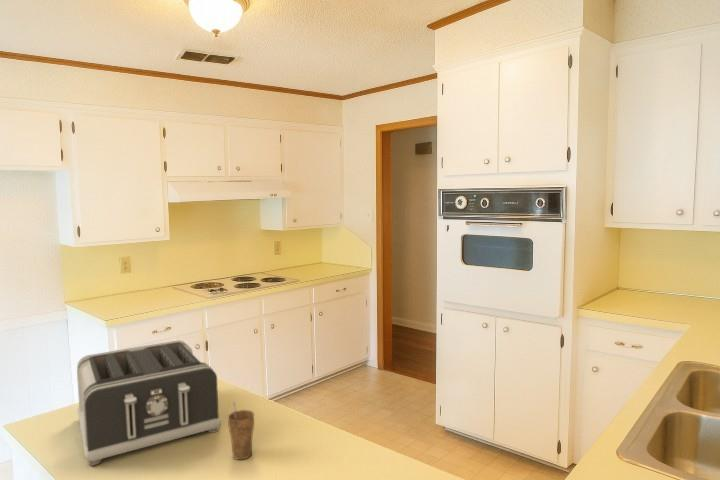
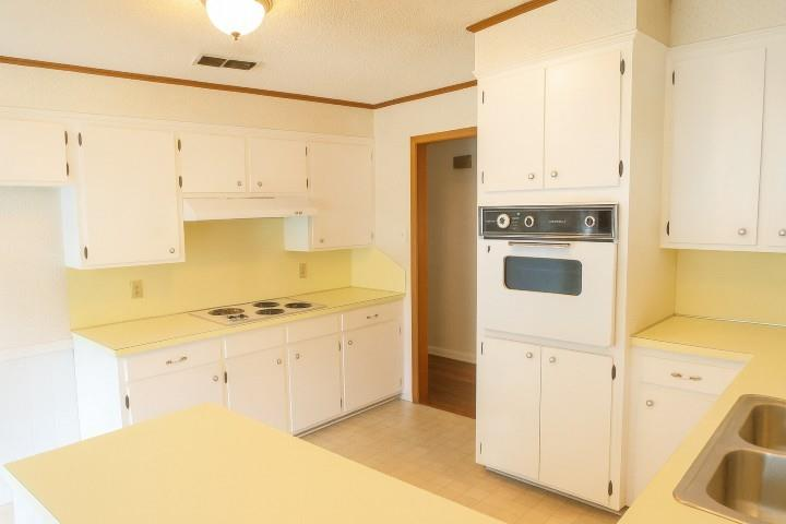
- cup [227,401,255,460]
- toaster [76,340,222,466]
